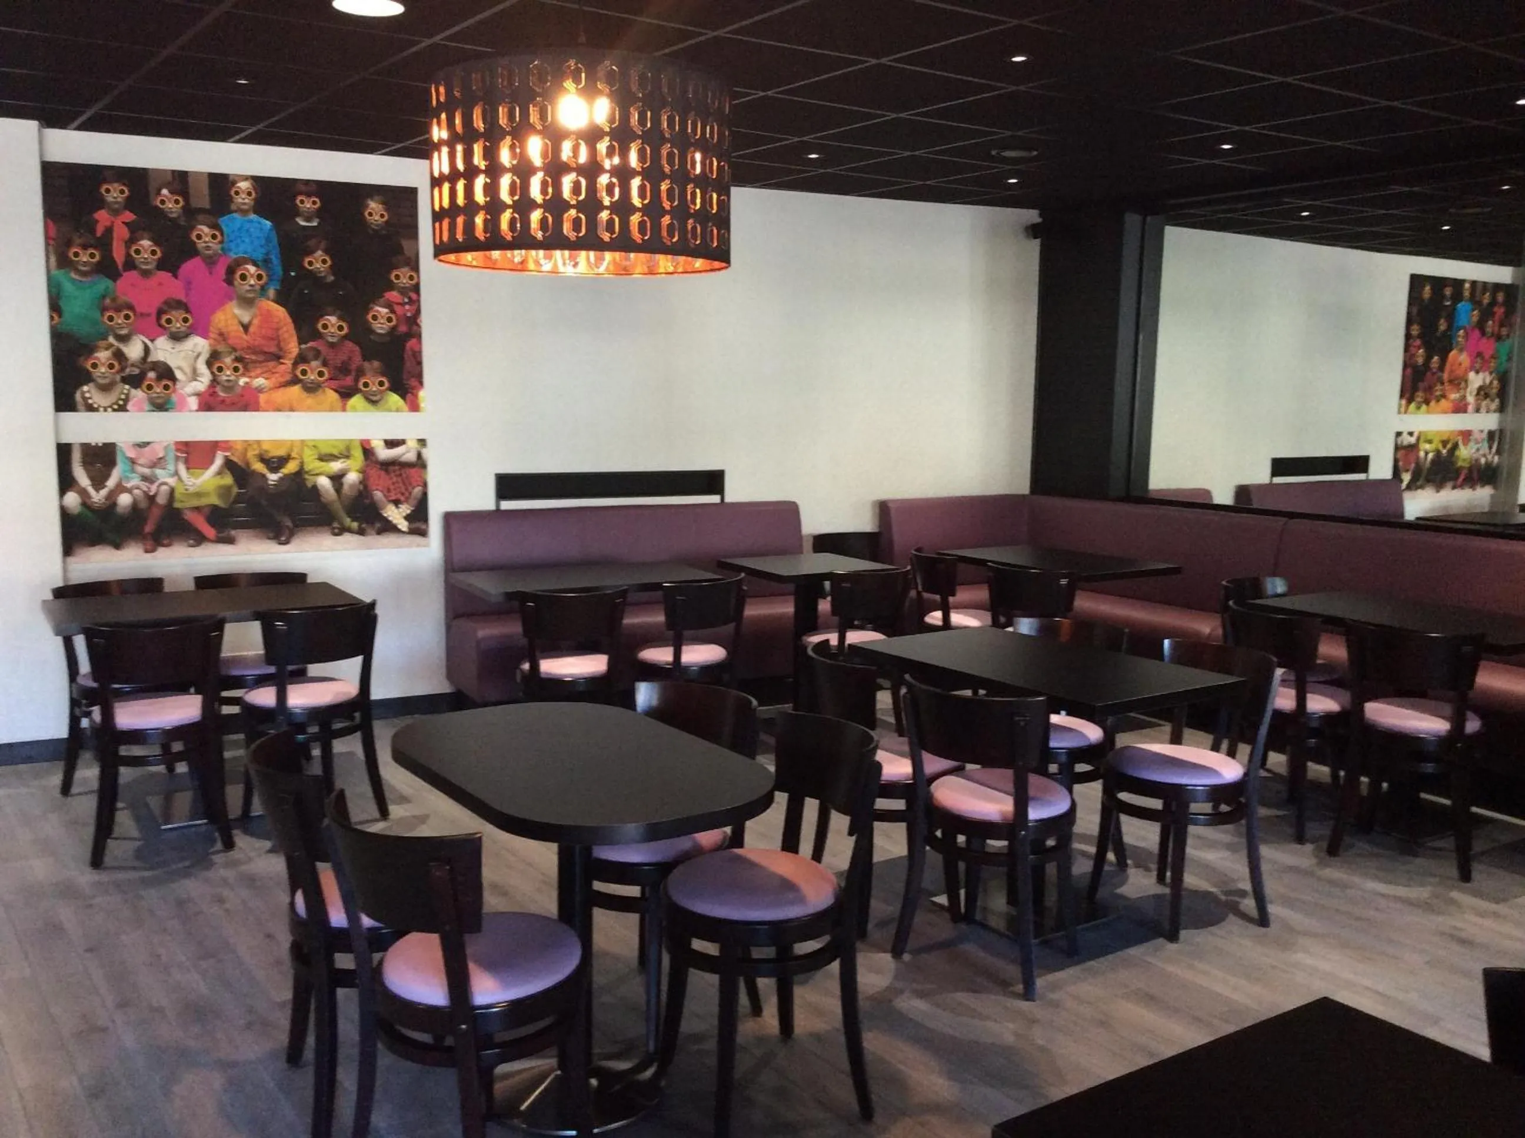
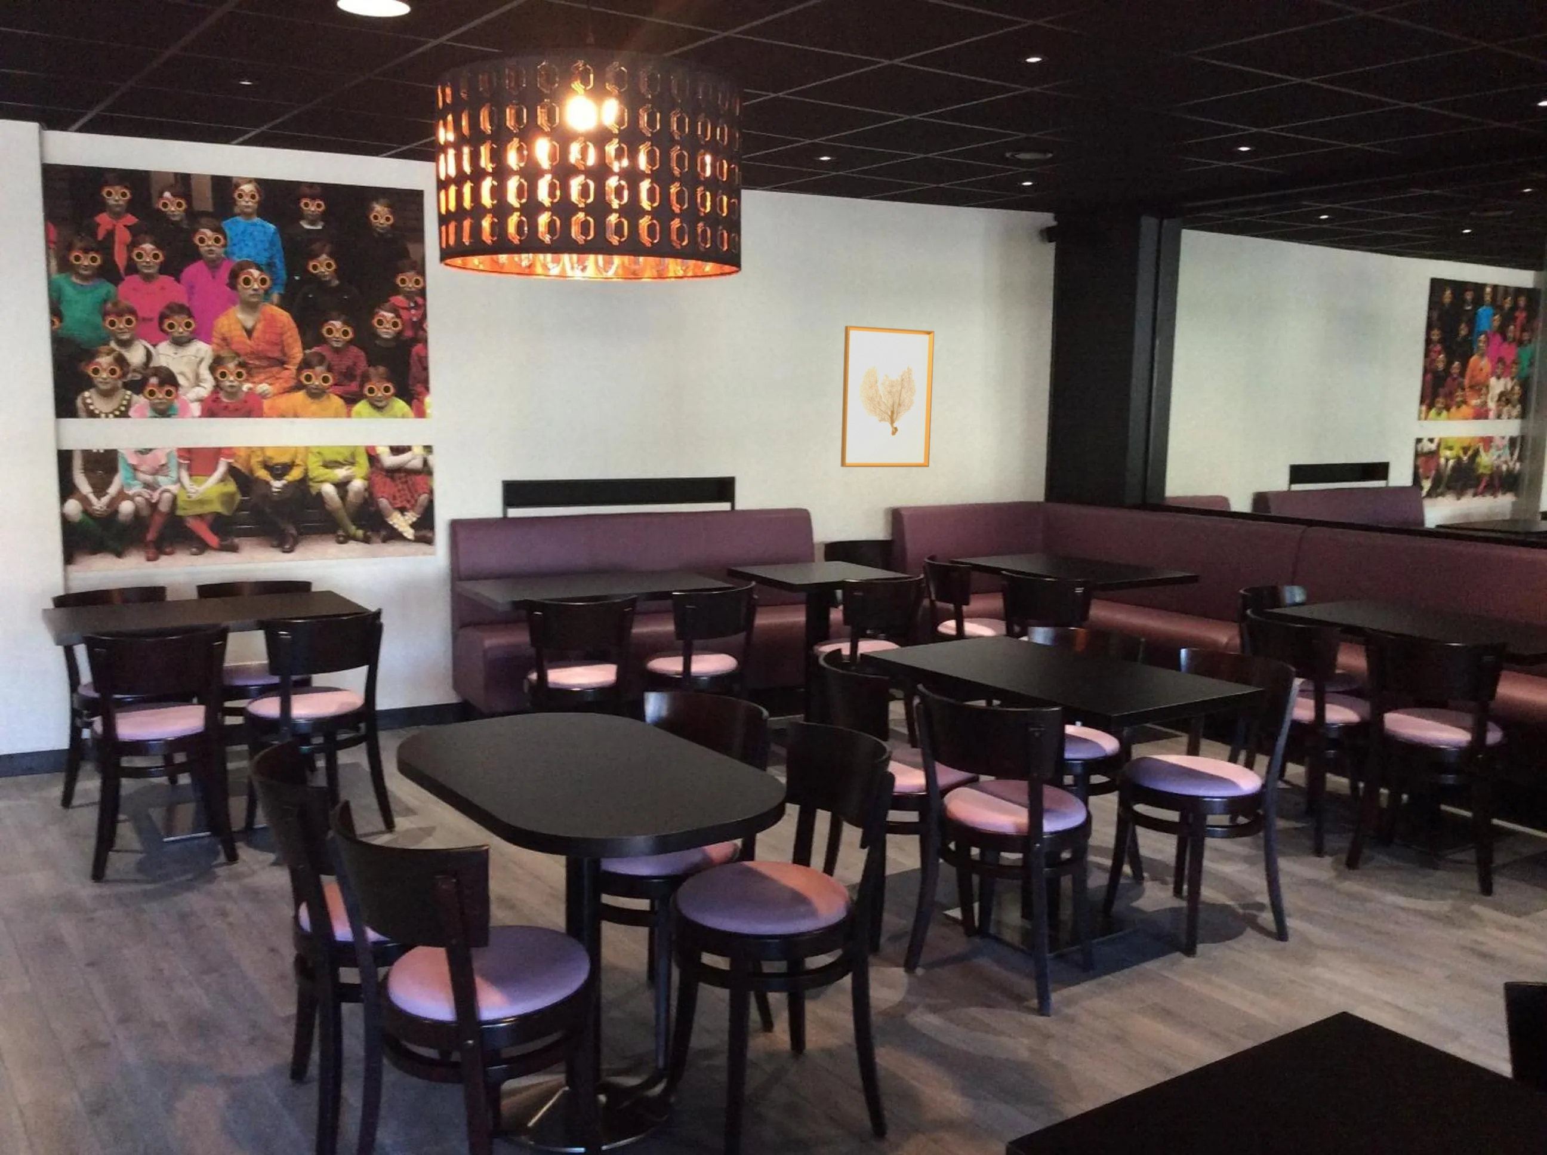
+ wall art [841,325,935,468]
